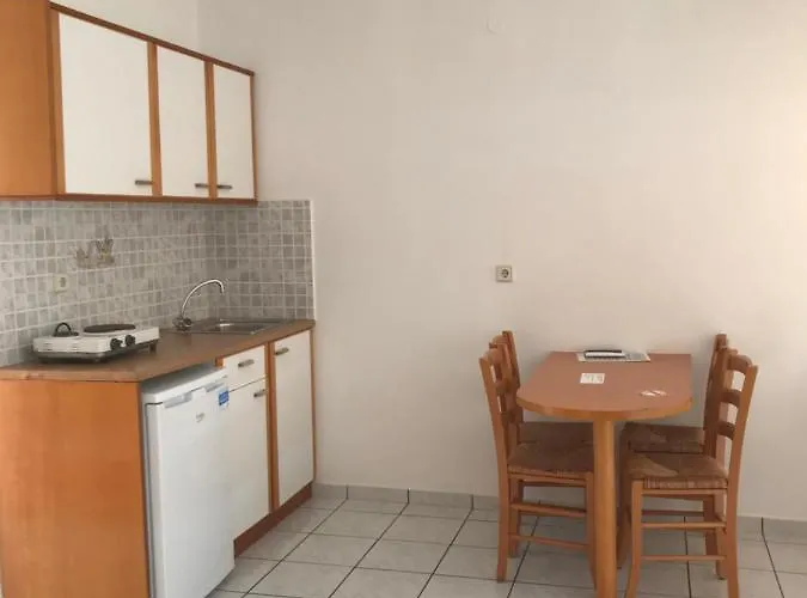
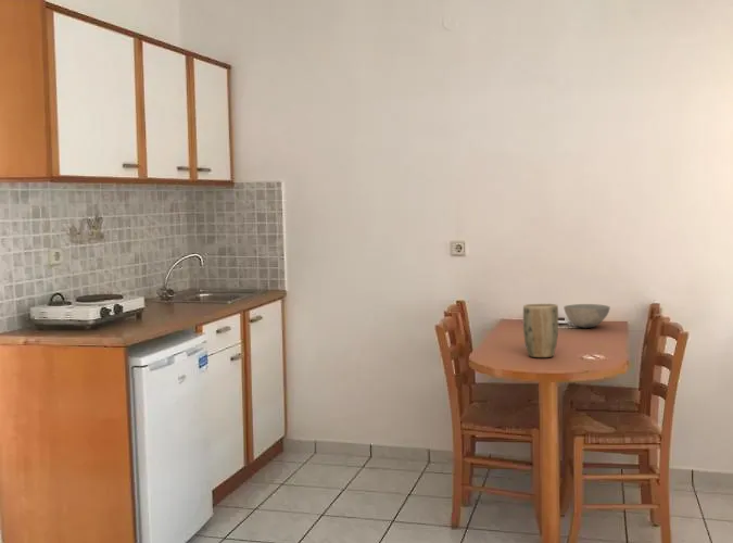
+ bowl [563,303,611,329]
+ plant pot [522,302,559,358]
